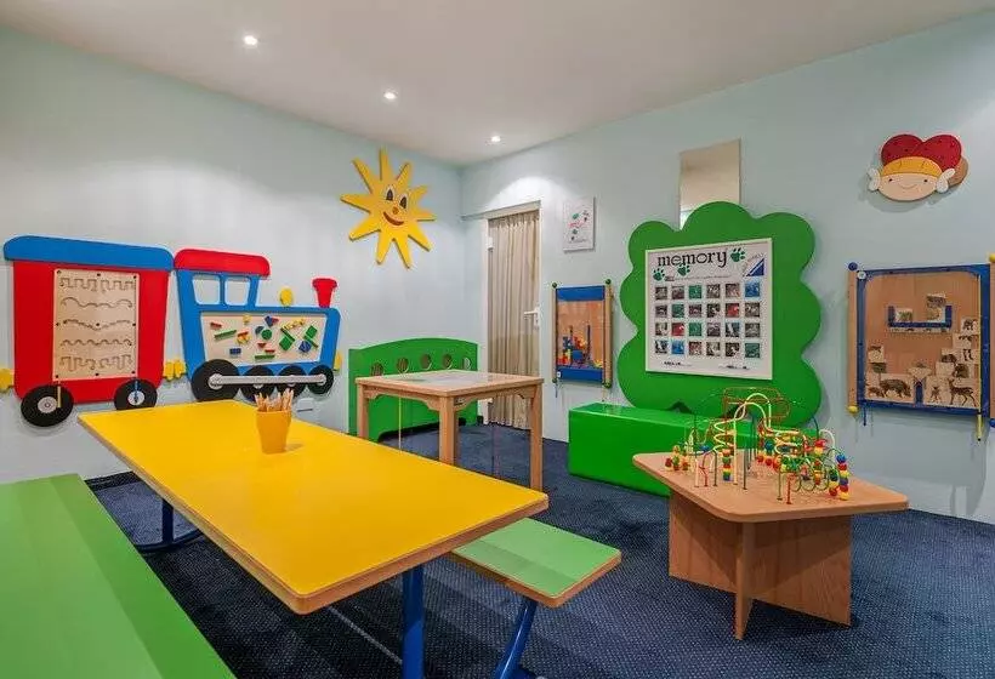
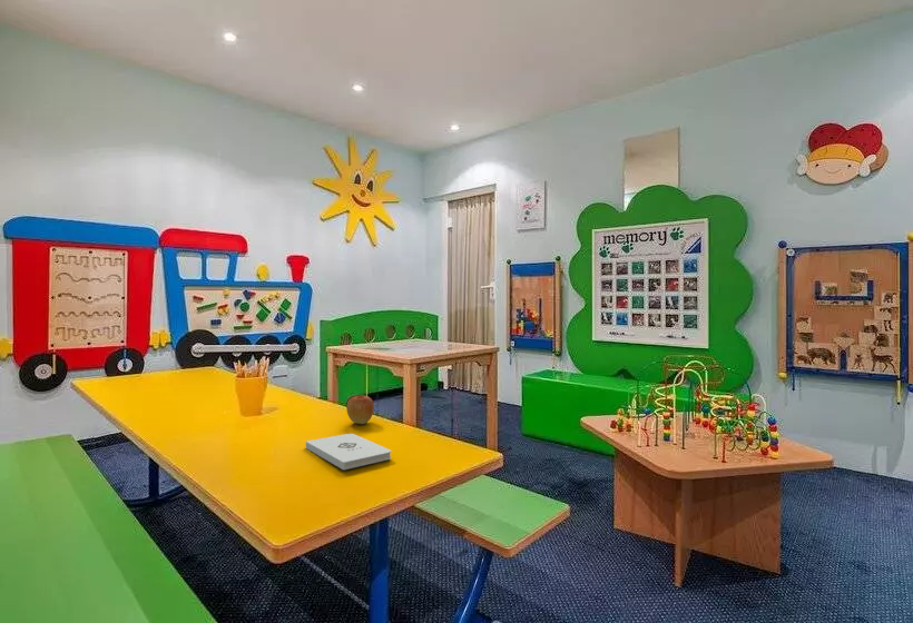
+ apple [345,394,375,425]
+ notepad [305,433,392,471]
